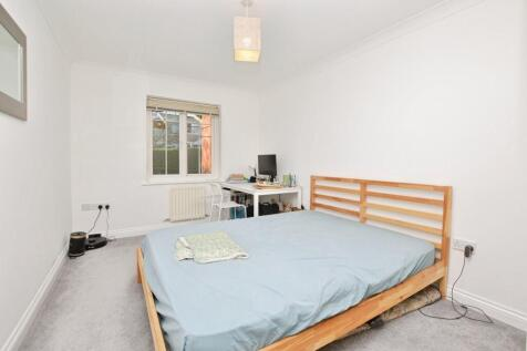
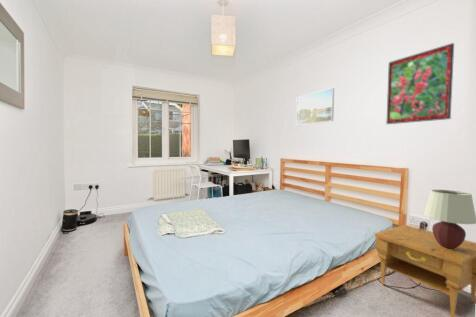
+ table lamp [423,189,476,249]
+ nightstand [373,224,476,317]
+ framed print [295,87,335,126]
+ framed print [385,42,455,125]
